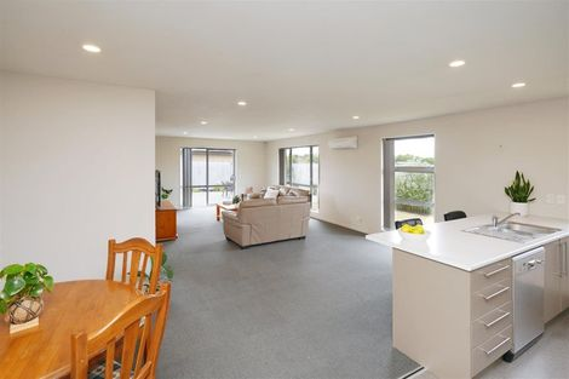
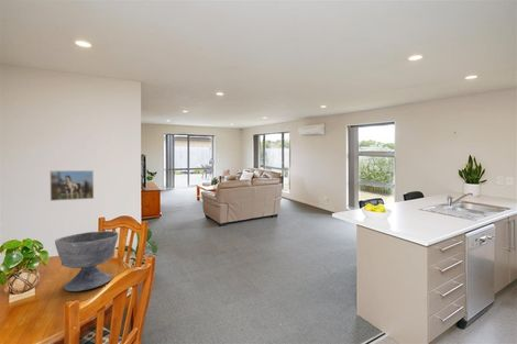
+ bowl [54,230,120,292]
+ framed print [48,169,95,202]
